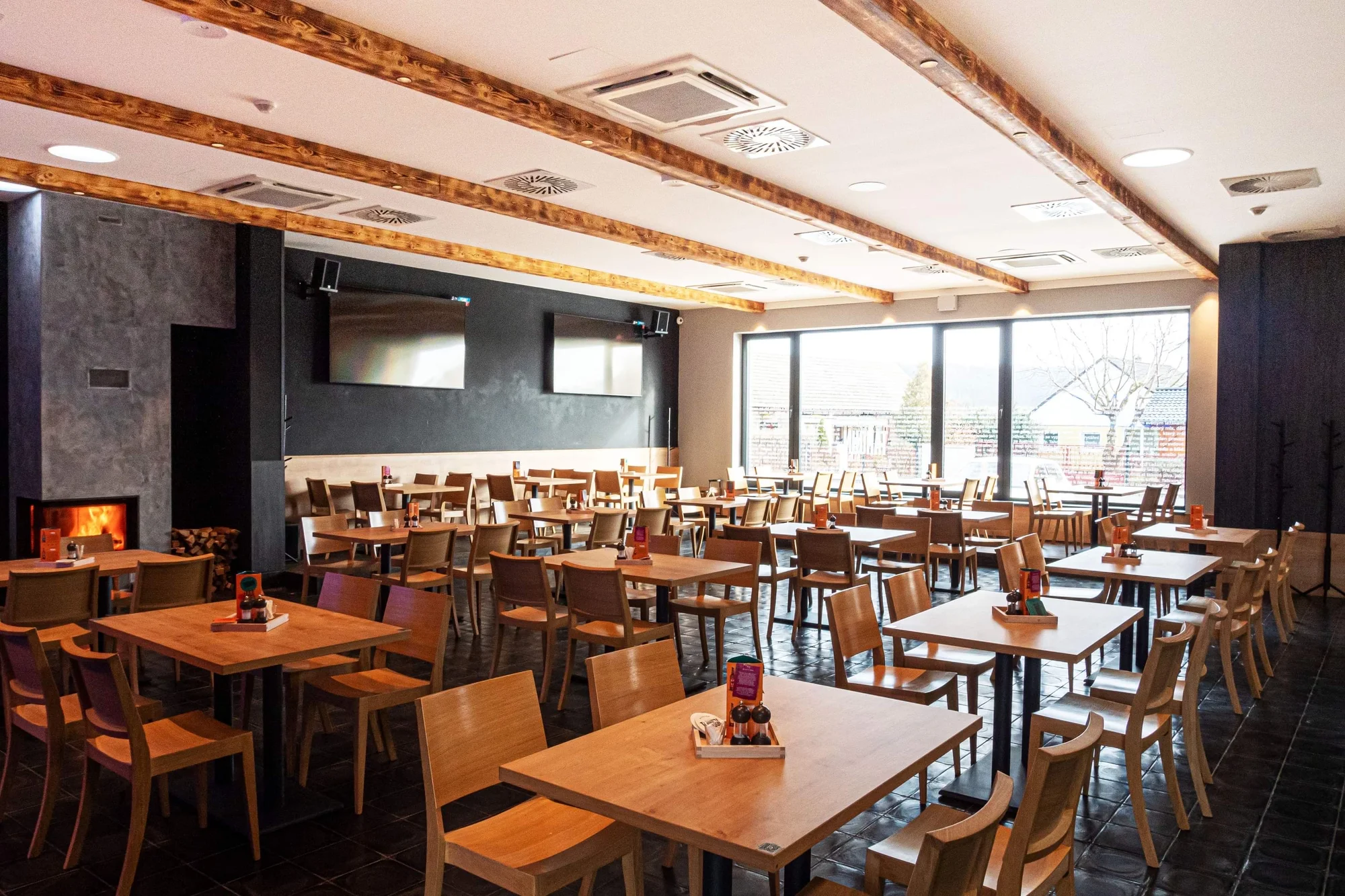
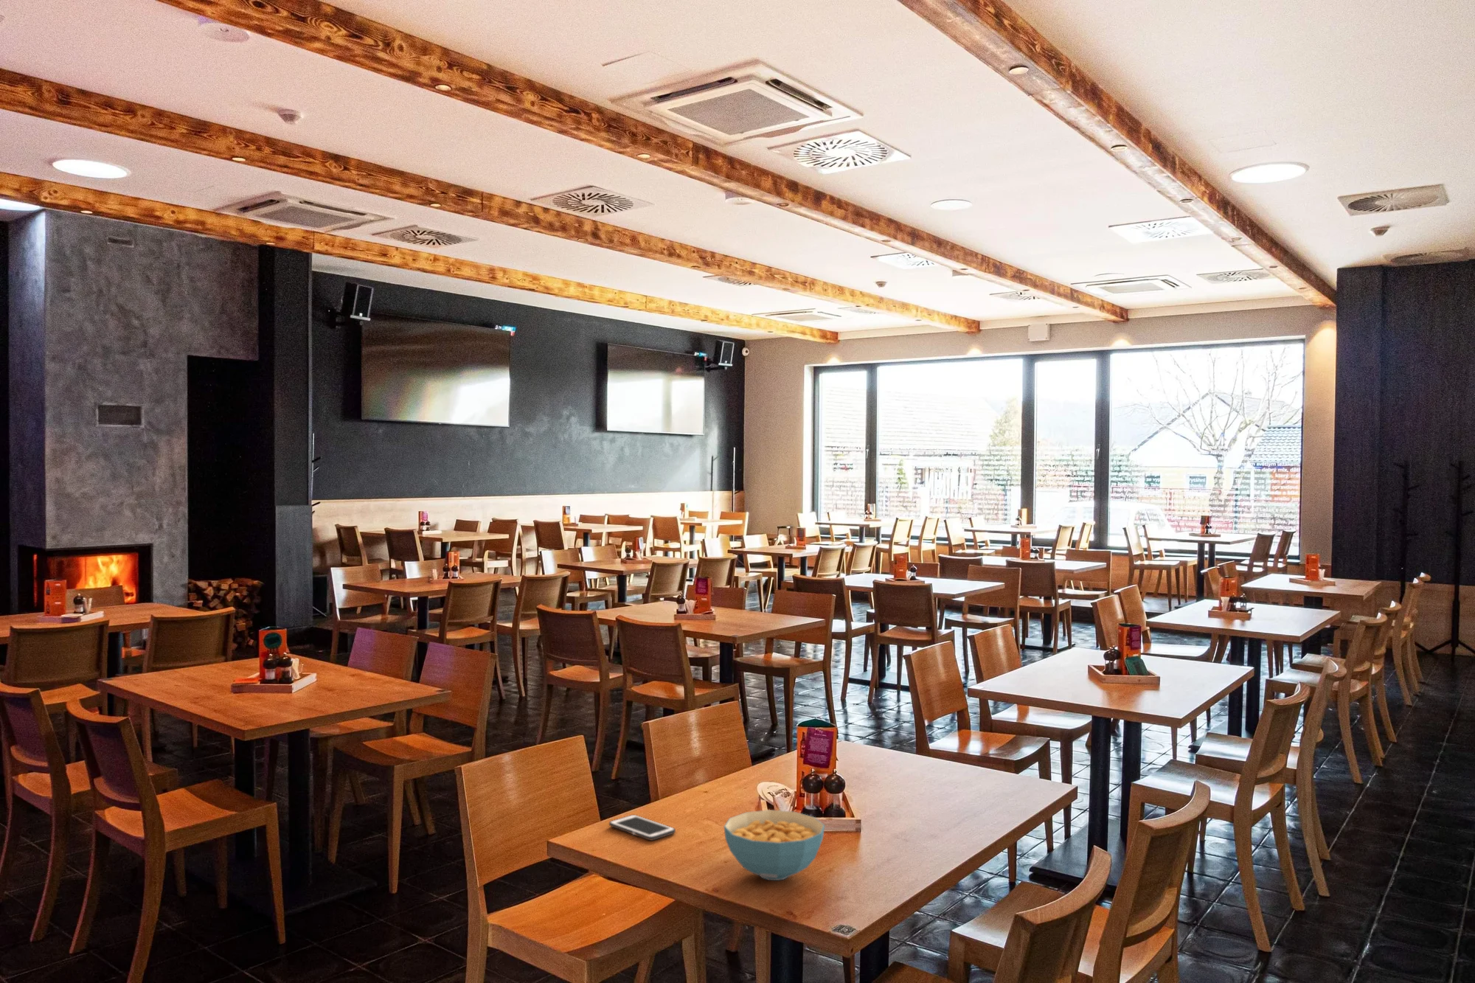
+ cell phone [609,814,677,841]
+ cereal bowl [724,809,826,881]
